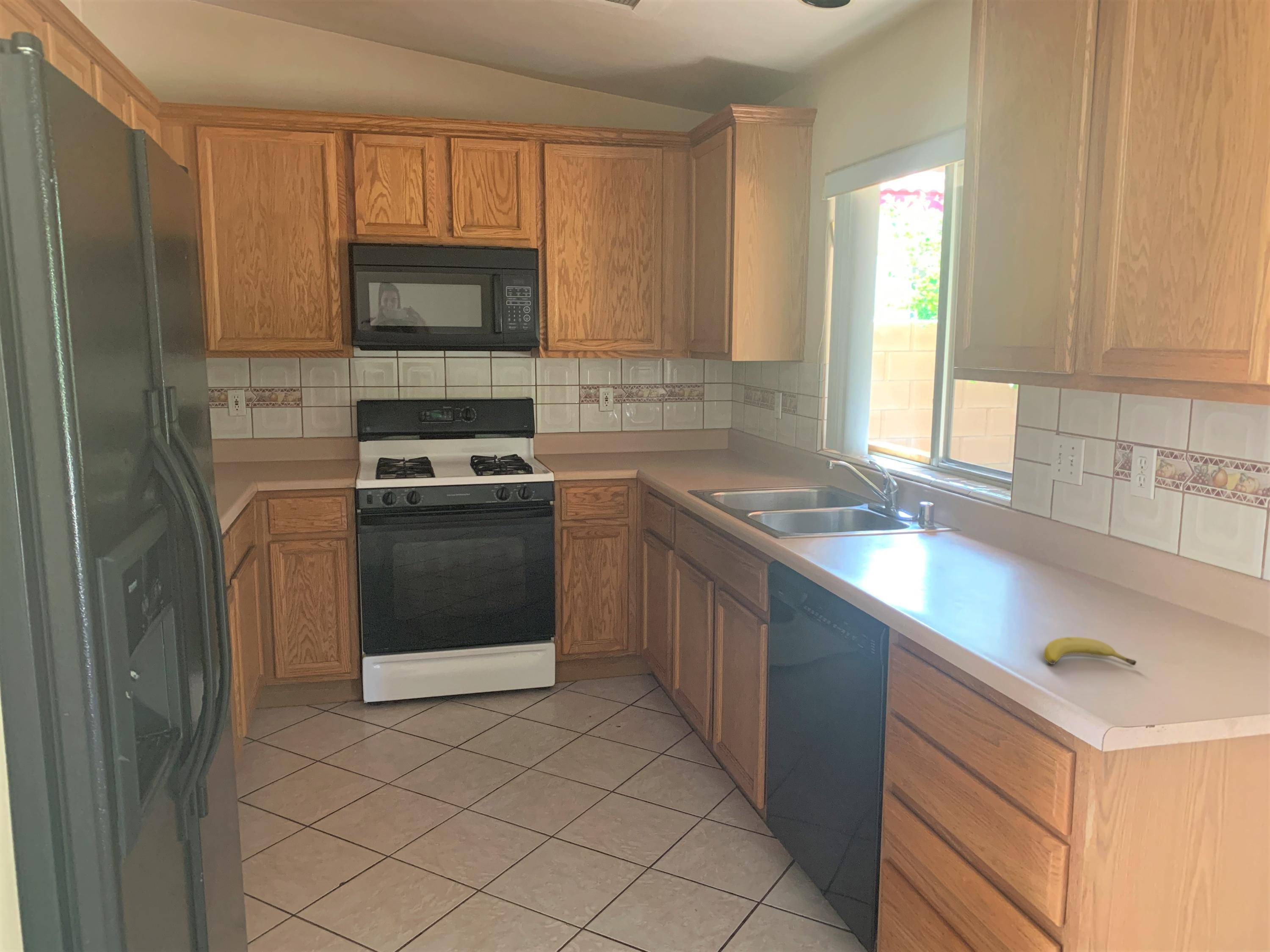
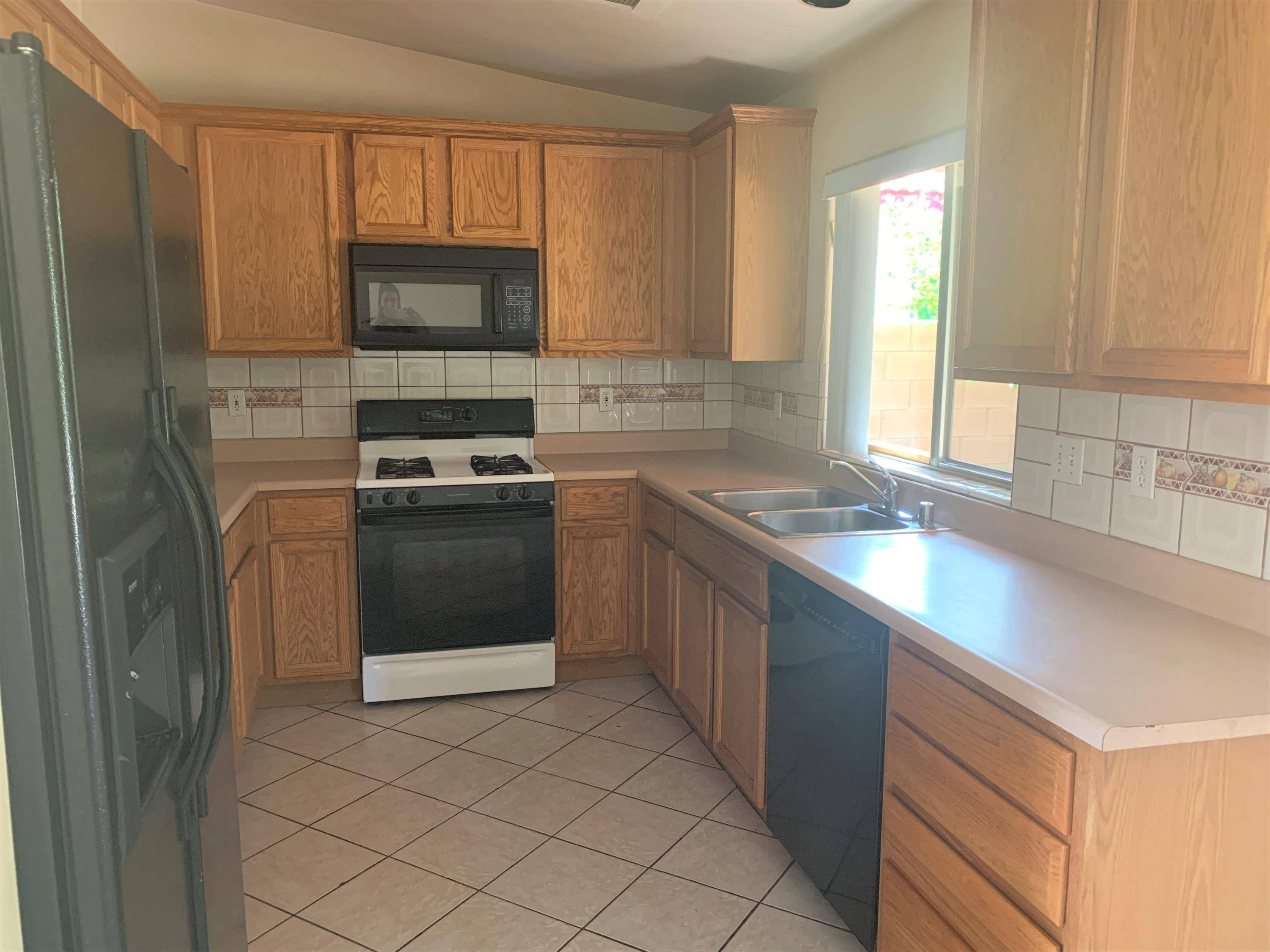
- fruit [1043,636,1137,666]
